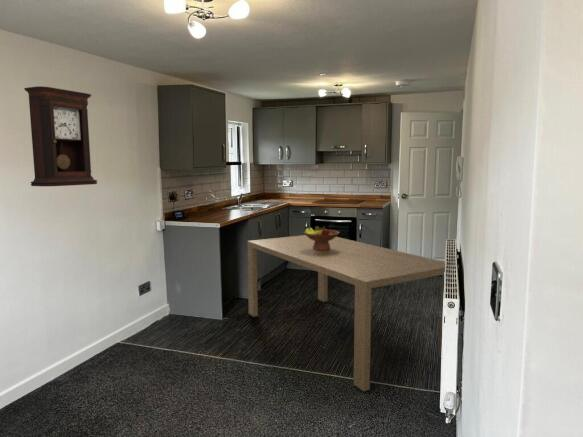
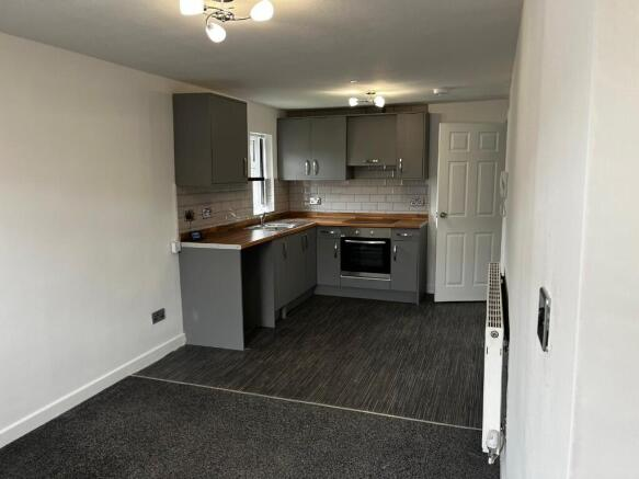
- pendulum clock [23,85,98,187]
- dining table [247,234,460,392]
- fruit bowl [303,225,341,250]
